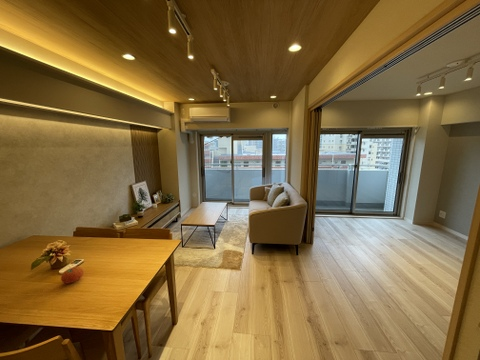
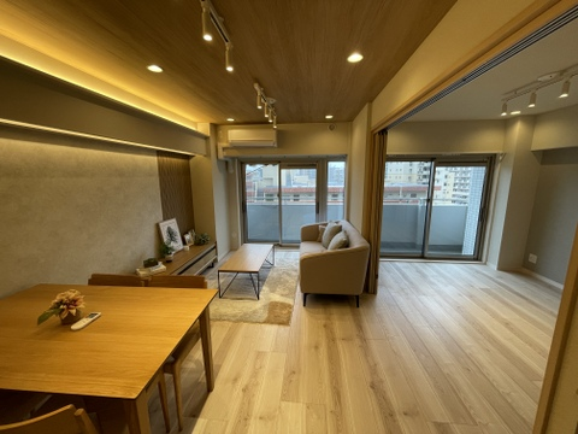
- fruit [60,266,84,284]
